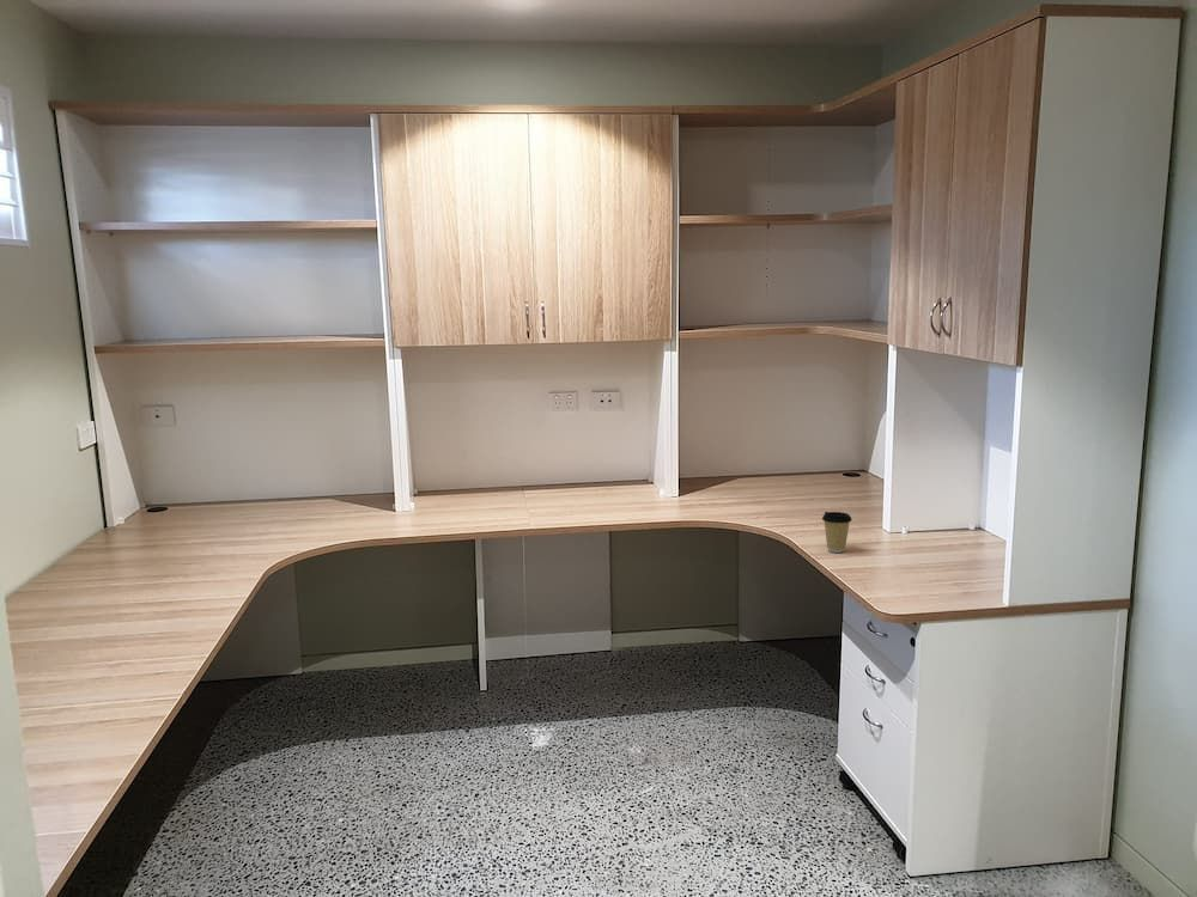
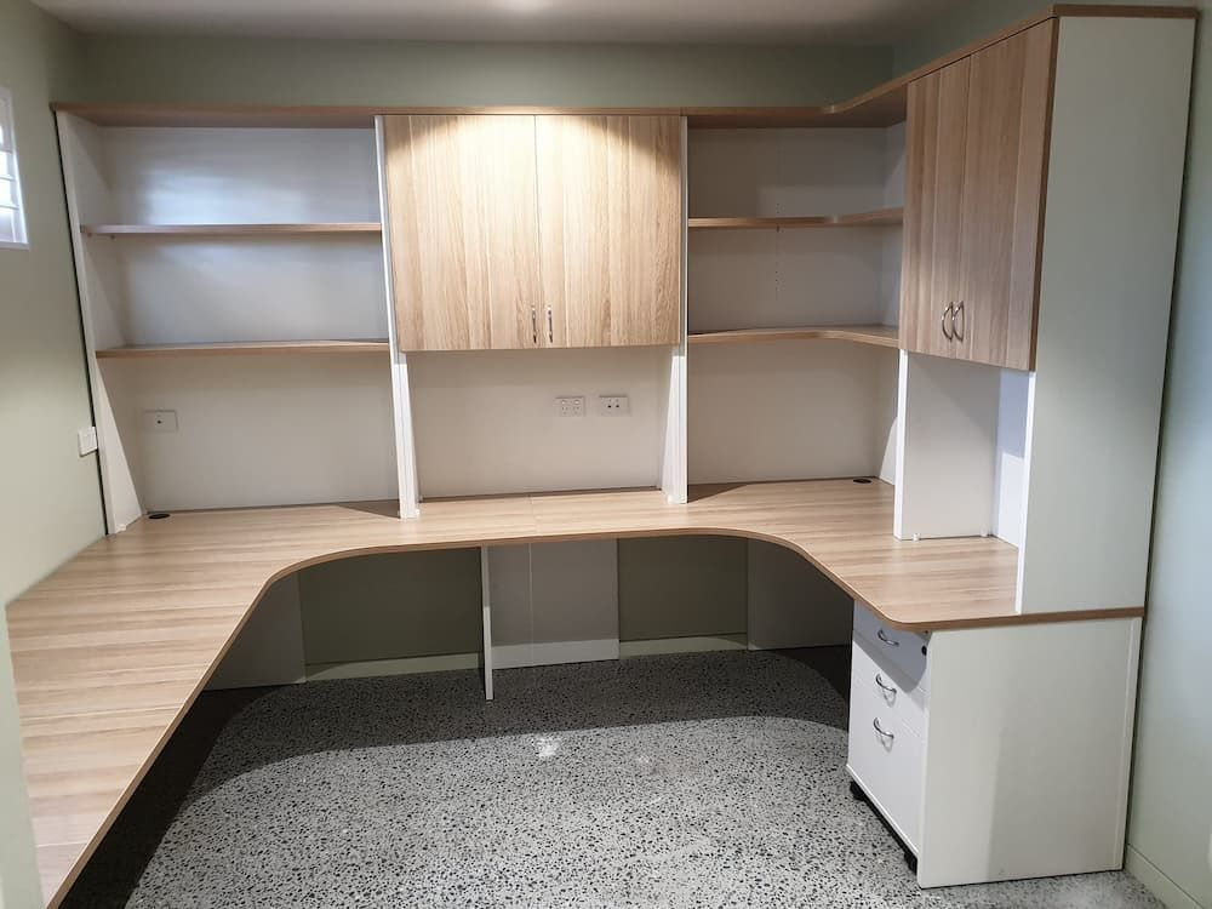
- coffee cup [821,511,853,554]
